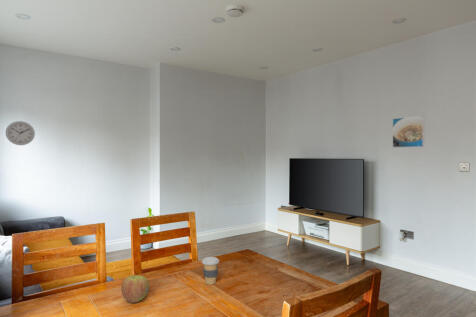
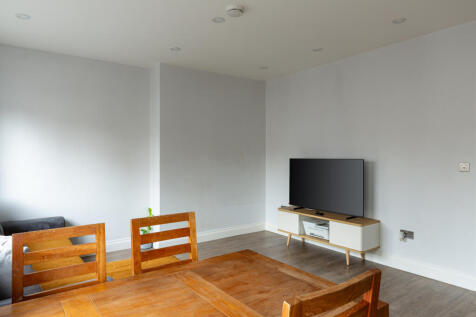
- coffee cup [201,256,220,286]
- apple [120,274,150,304]
- wall clock [5,120,36,146]
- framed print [392,115,425,149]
